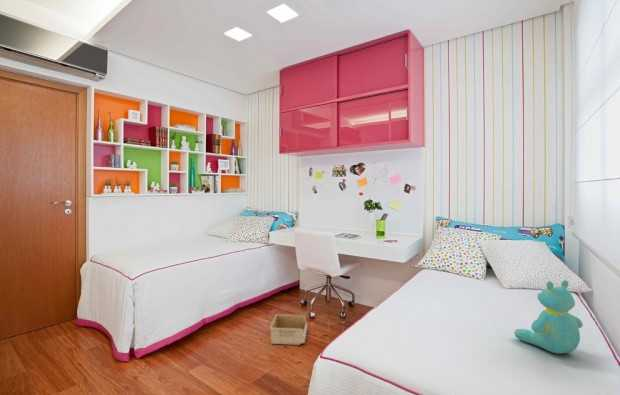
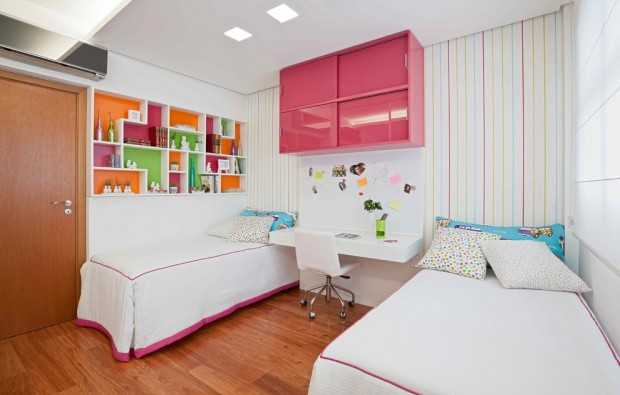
- teddy bear [513,279,584,355]
- storage bin [269,313,308,346]
